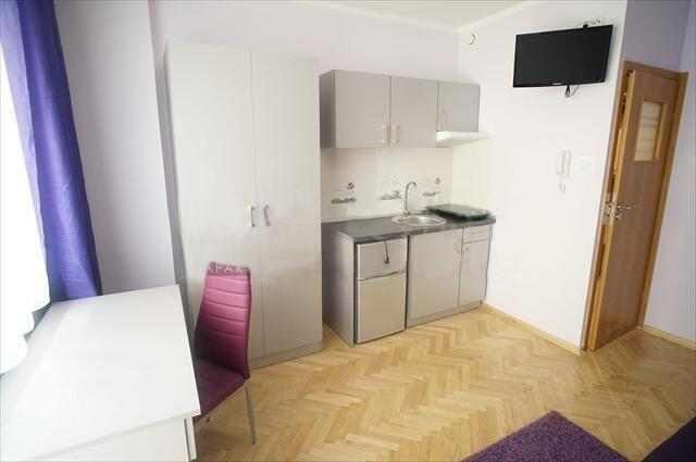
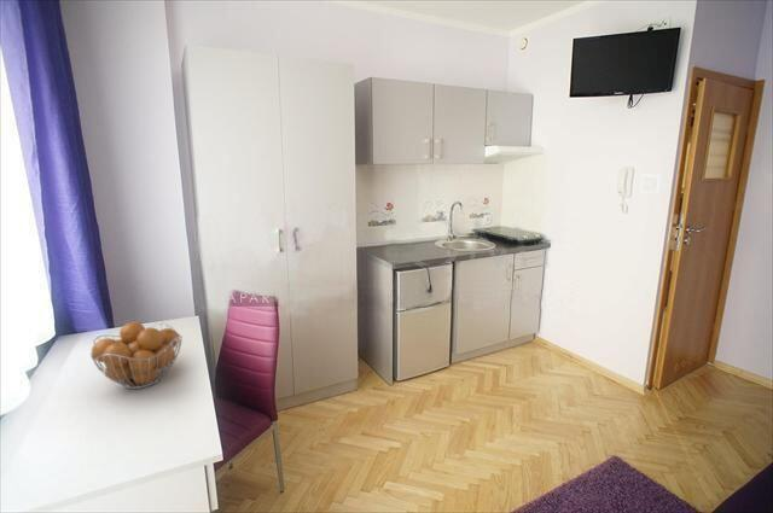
+ fruit basket [89,321,184,390]
